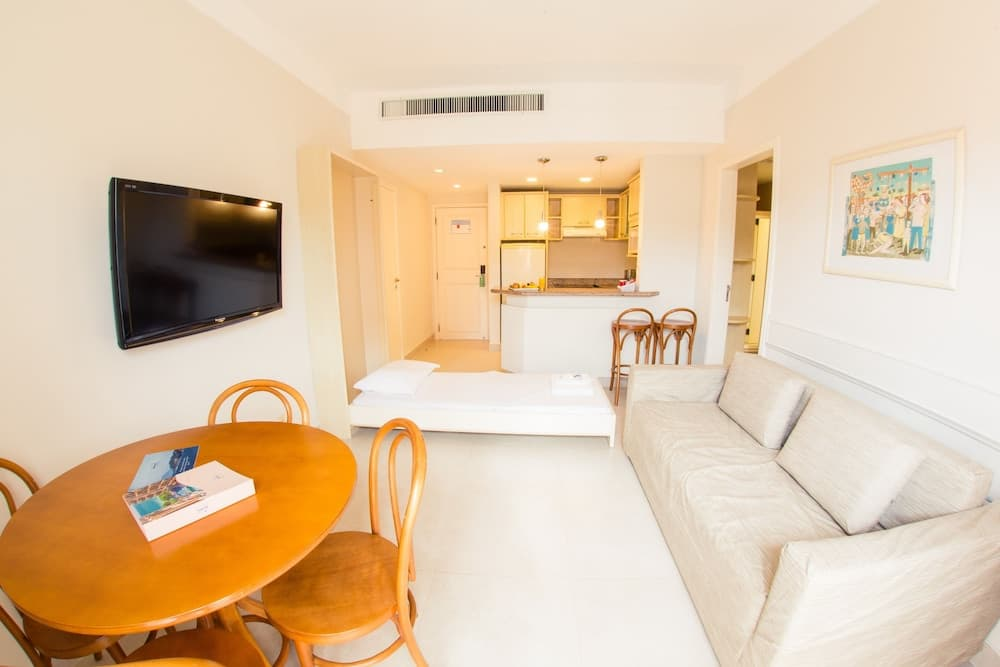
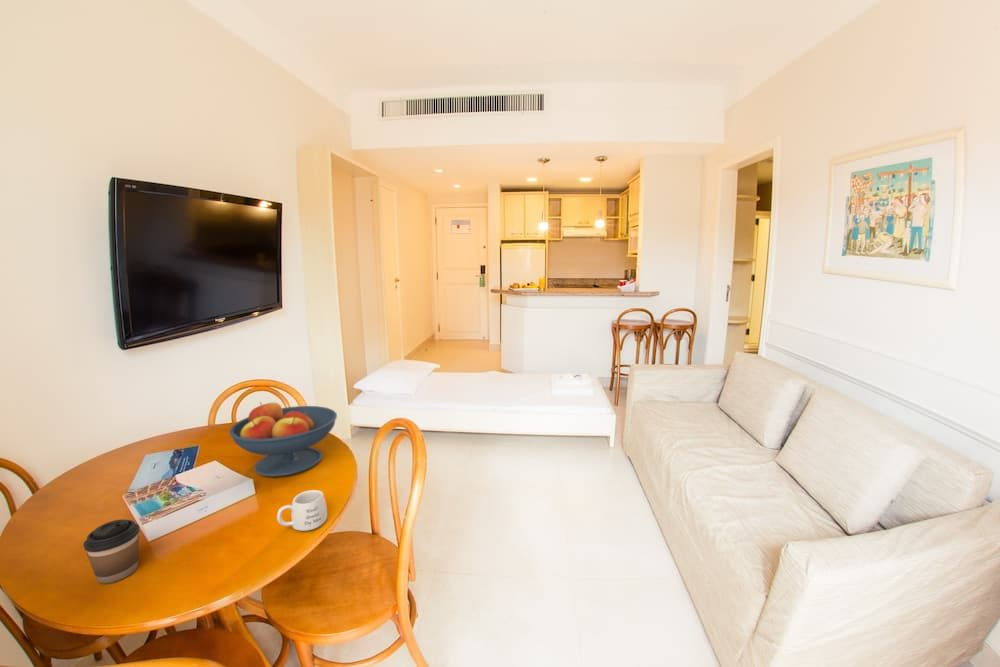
+ mug [276,489,328,532]
+ coffee cup [82,518,140,584]
+ fruit bowl [228,401,338,478]
